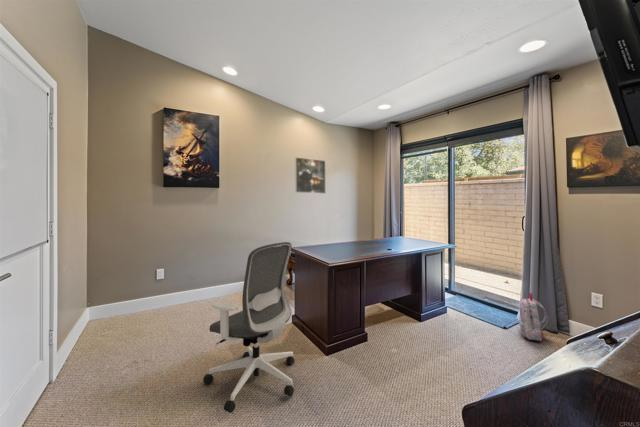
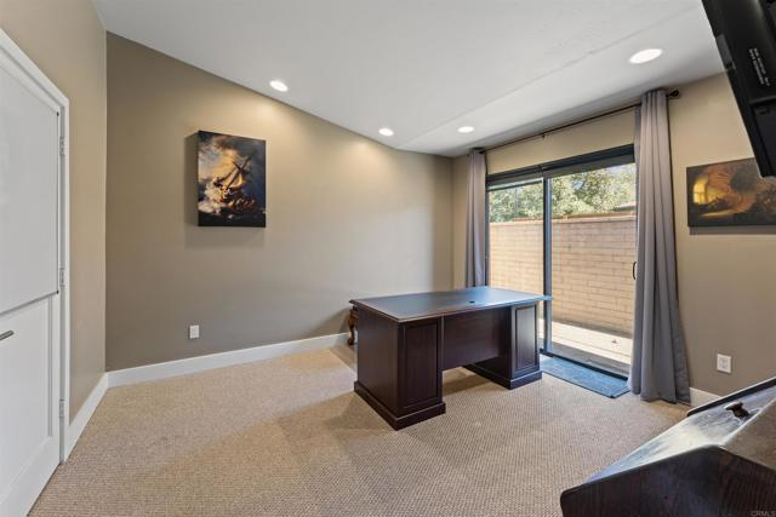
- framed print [294,156,327,195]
- backpack [518,292,549,342]
- office chair [202,241,295,414]
